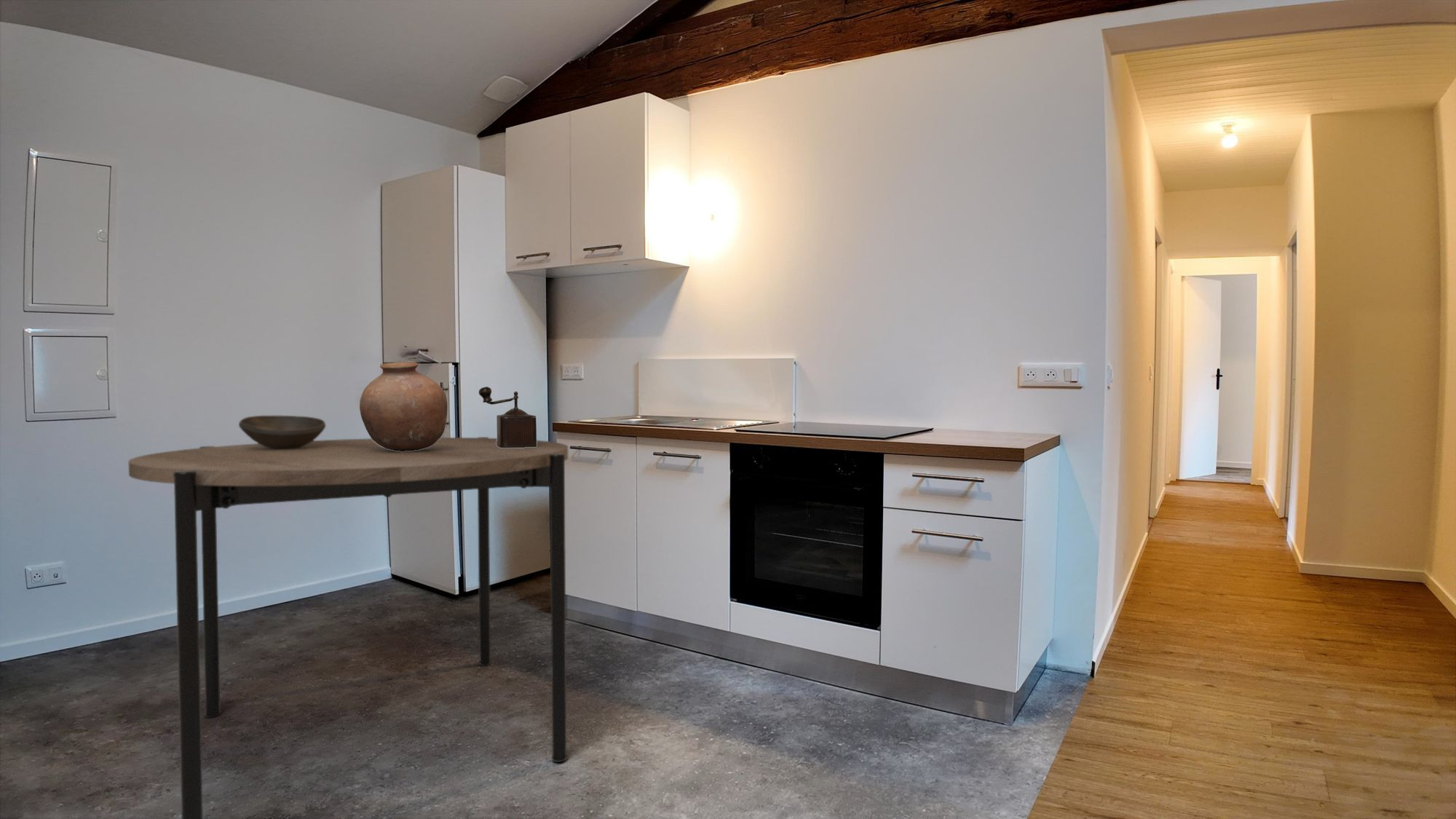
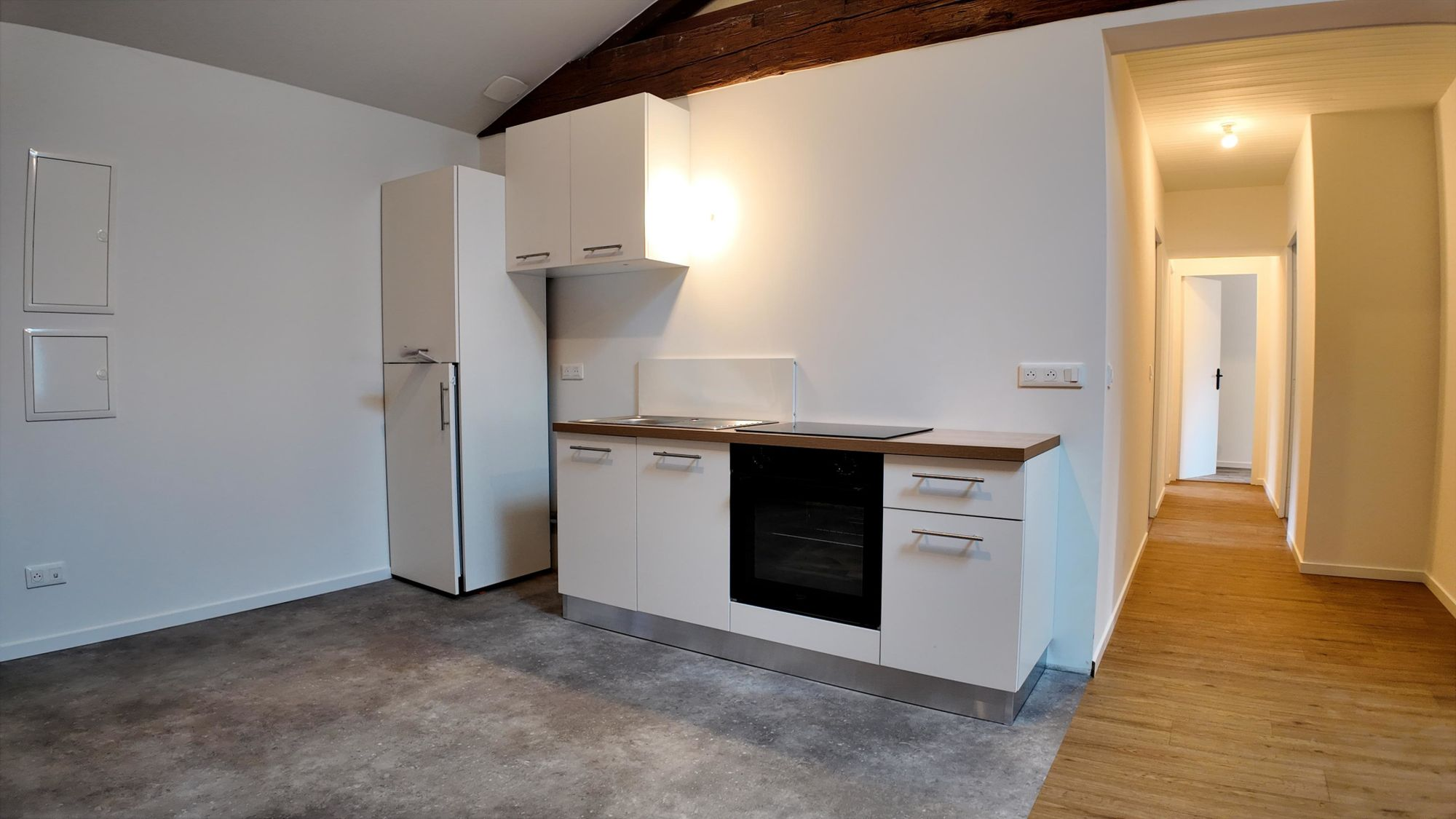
- pepper mill [478,386,537,448]
- dining table [127,436,569,819]
- bowl [238,415,326,449]
- pottery [359,361,448,451]
